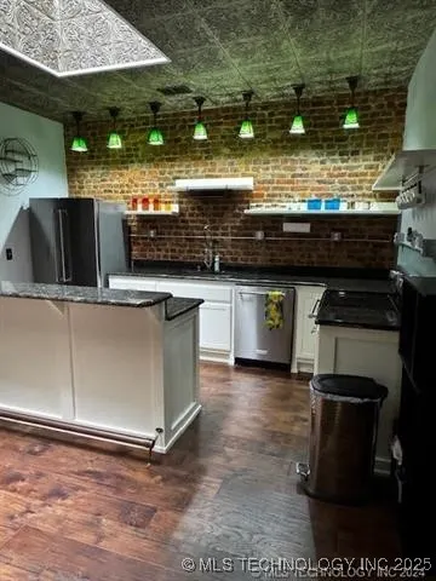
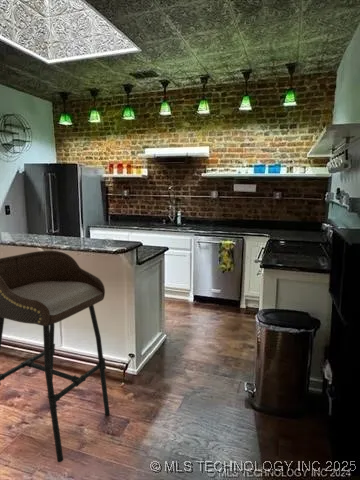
+ bar stool [0,250,111,463]
